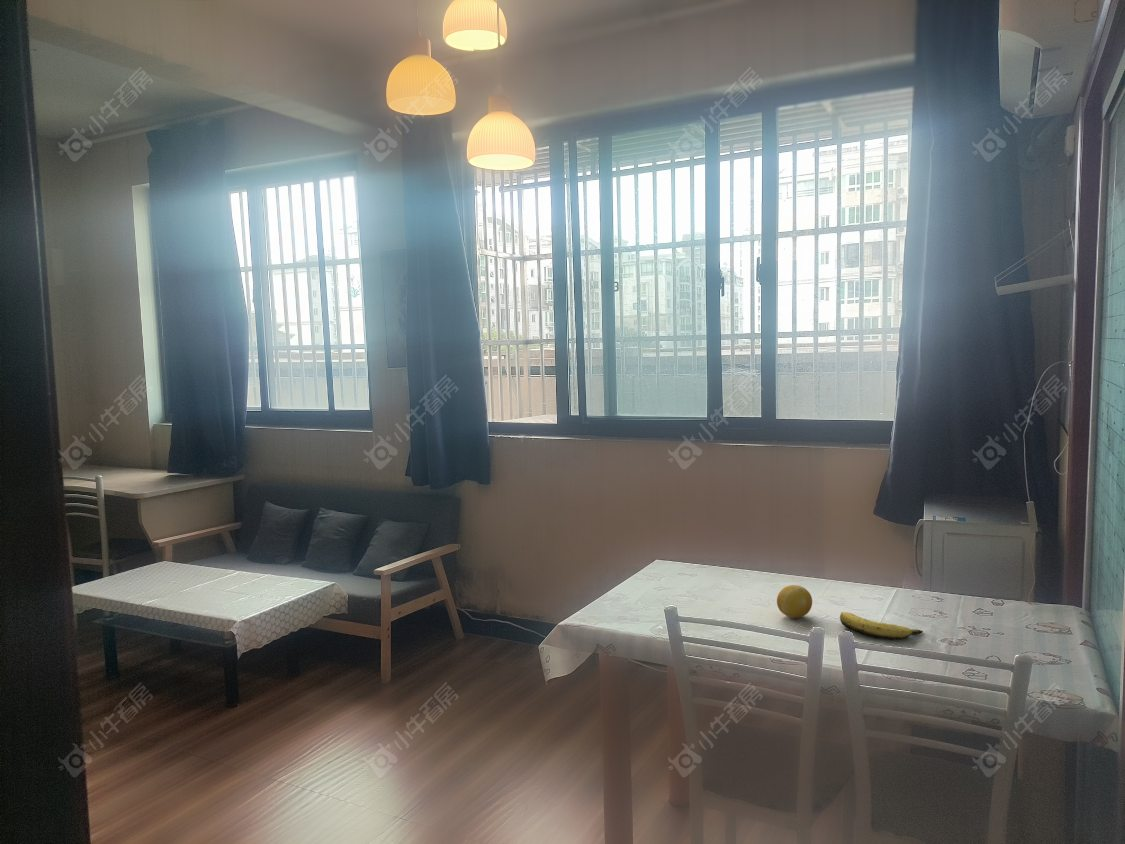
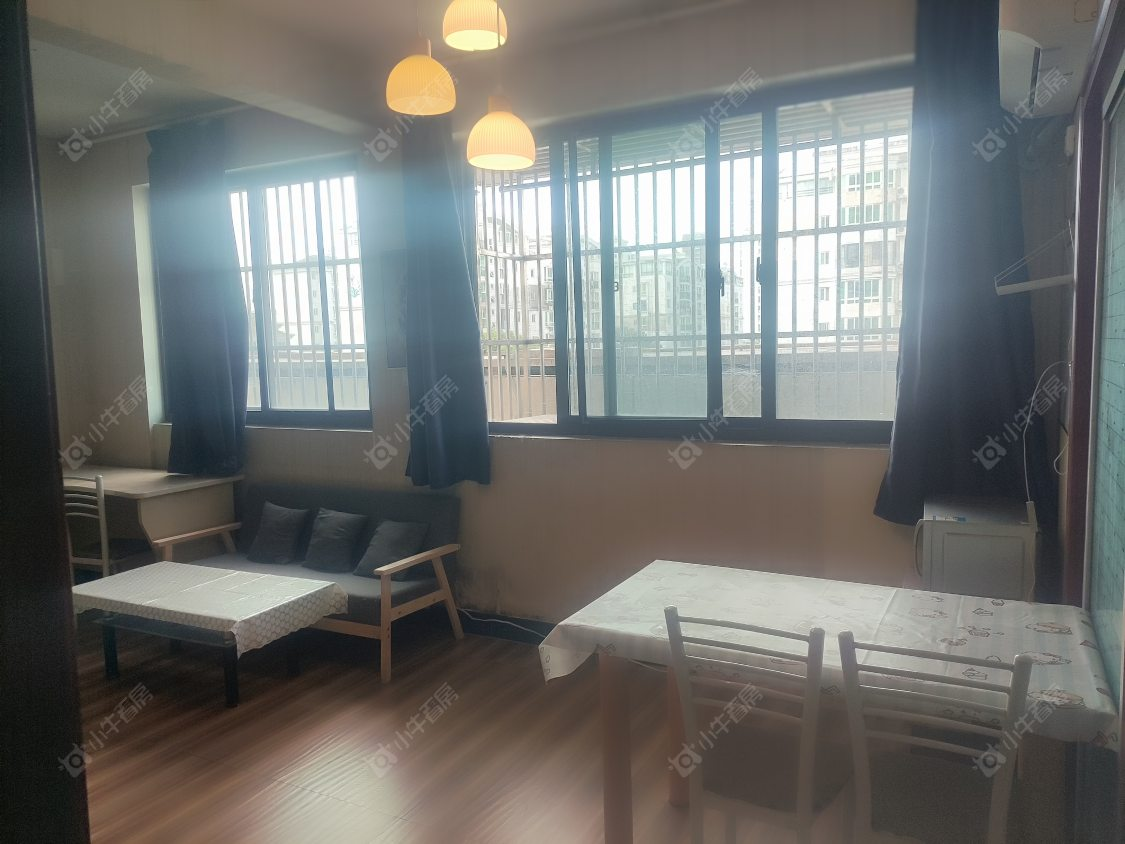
- banana [839,611,924,641]
- fruit [776,584,813,619]
